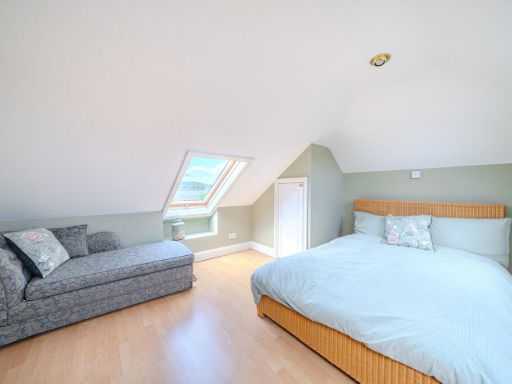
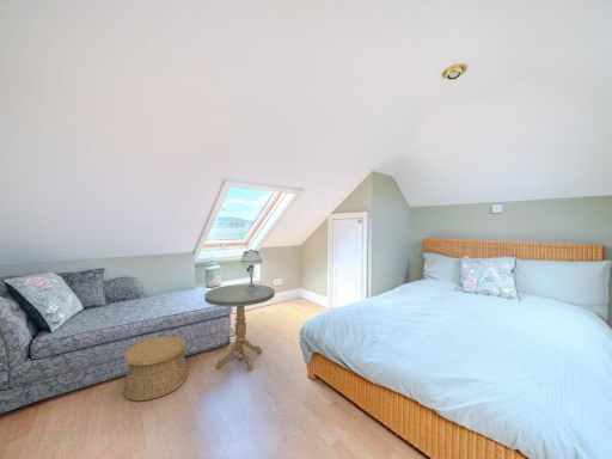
+ basket [122,335,189,402]
+ side table [203,283,276,372]
+ table lamp [239,249,264,292]
